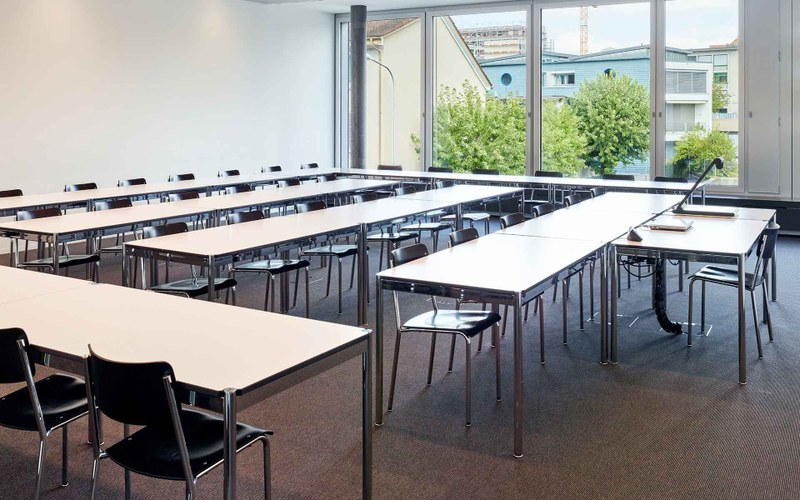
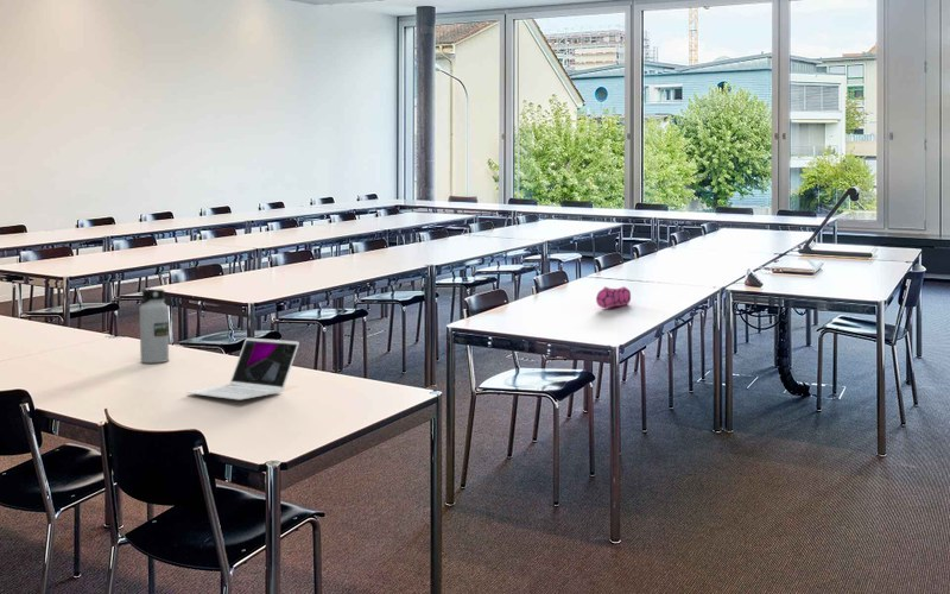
+ pencil case [595,285,632,309]
+ laptop [185,335,300,402]
+ water bottle [139,289,170,364]
